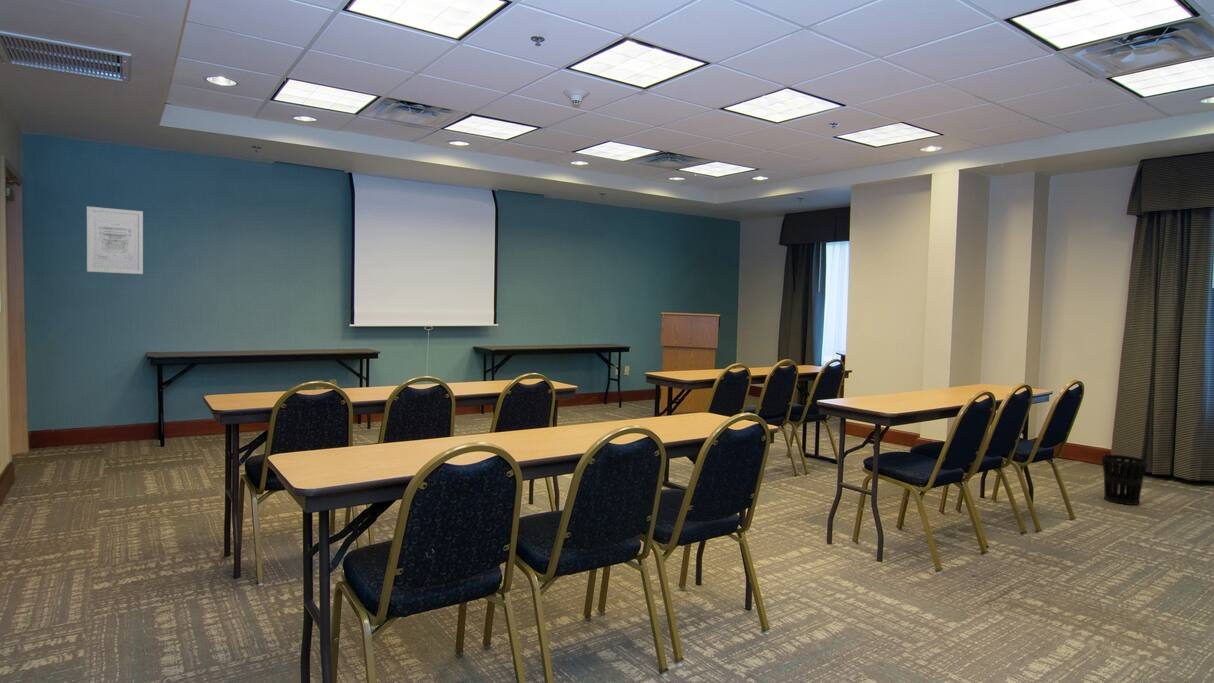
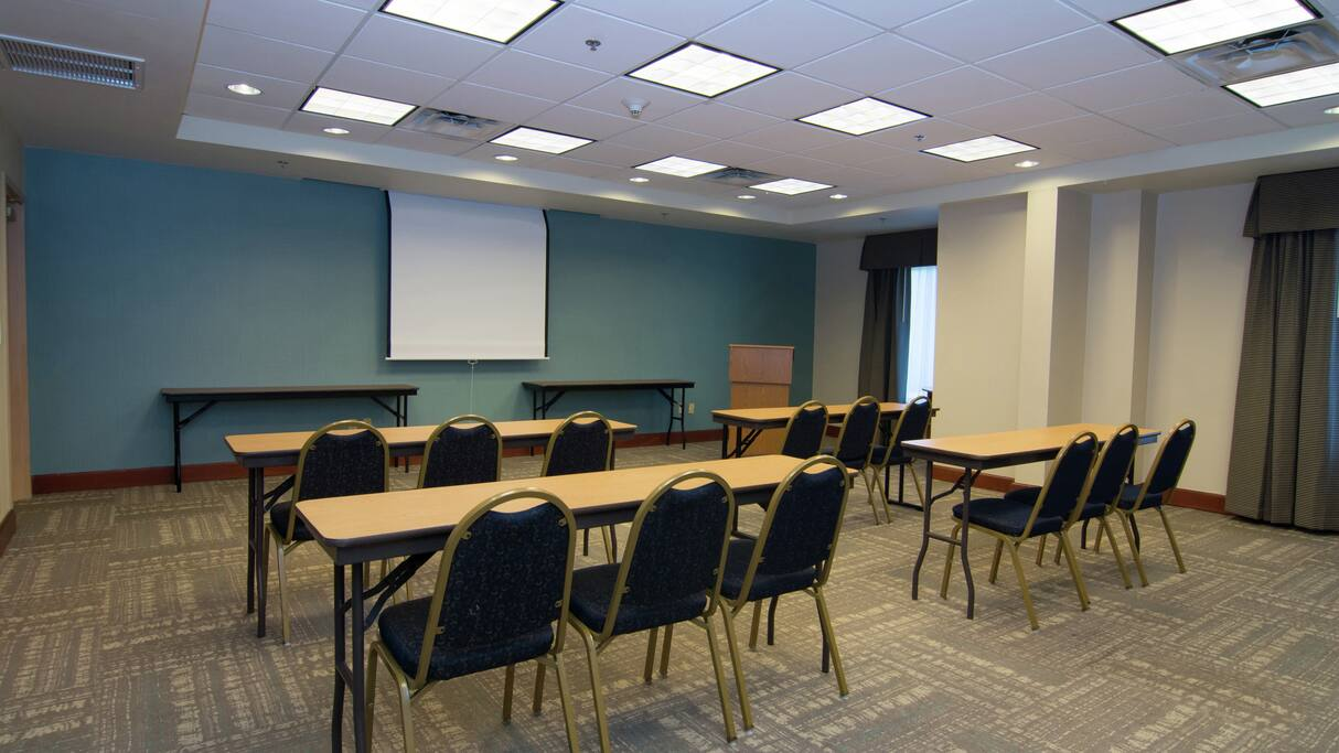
- wall art [86,205,144,275]
- wastebasket [1101,454,1148,506]
